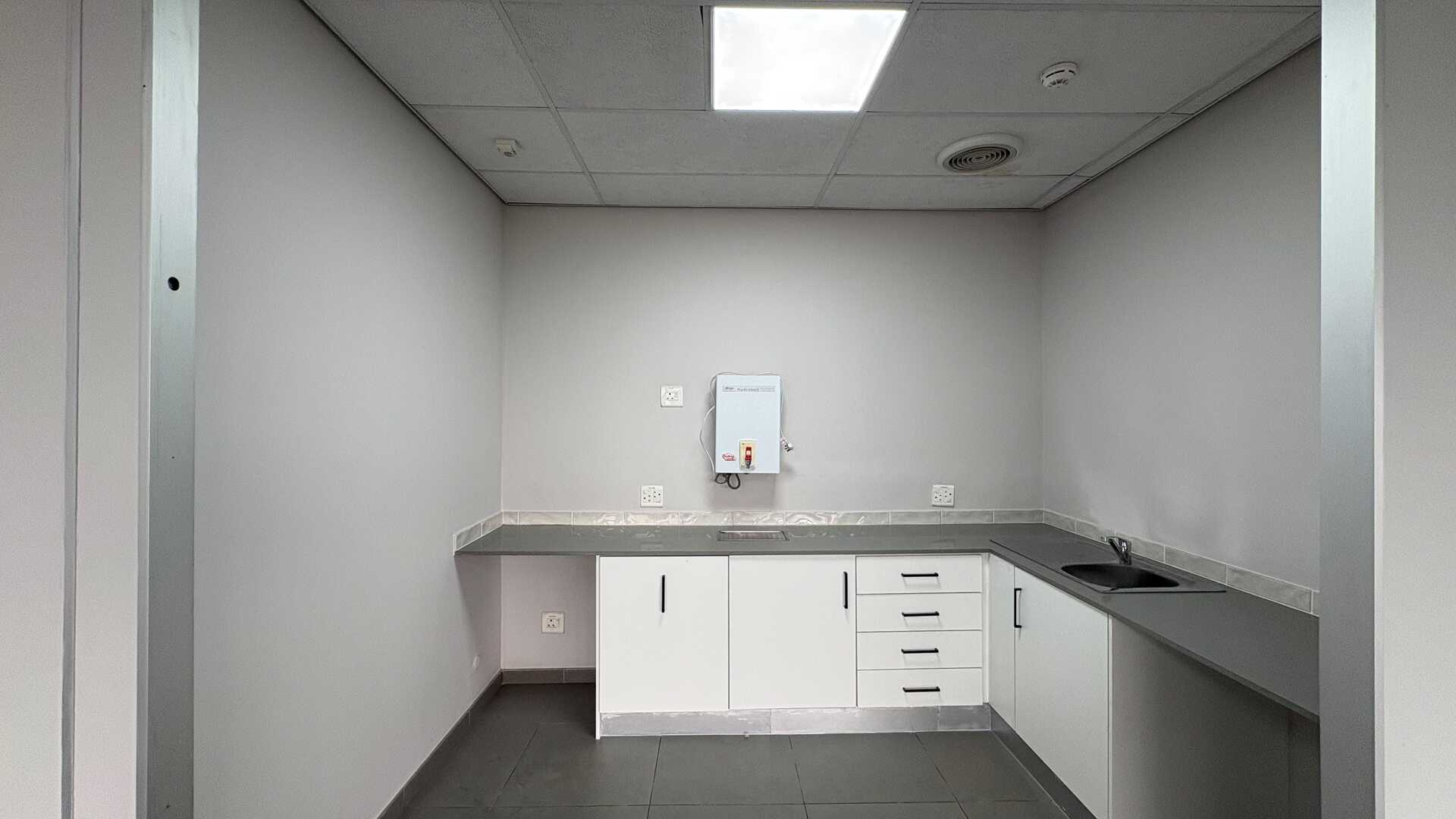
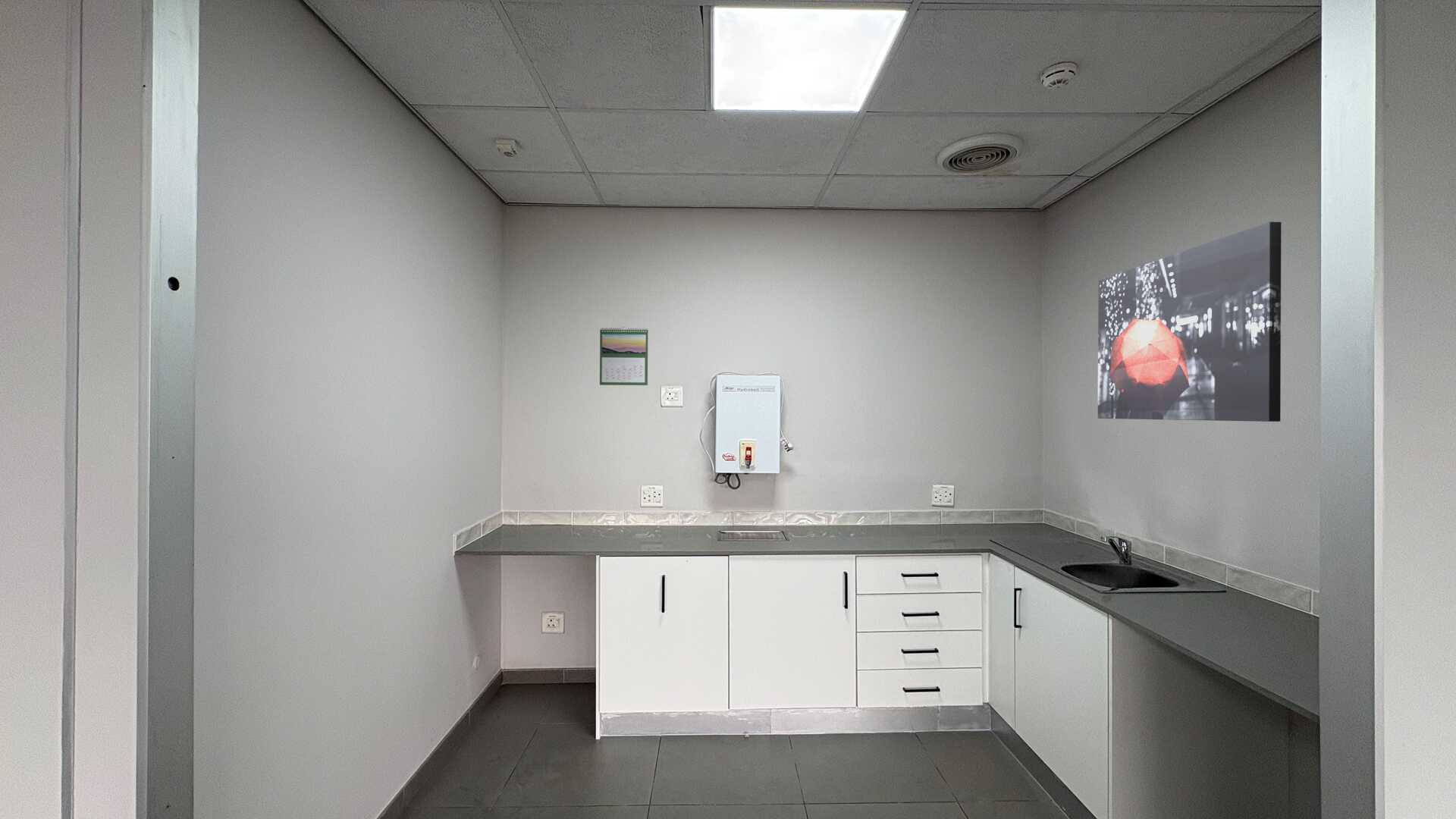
+ calendar [599,326,649,386]
+ wall art [1097,221,1282,422]
